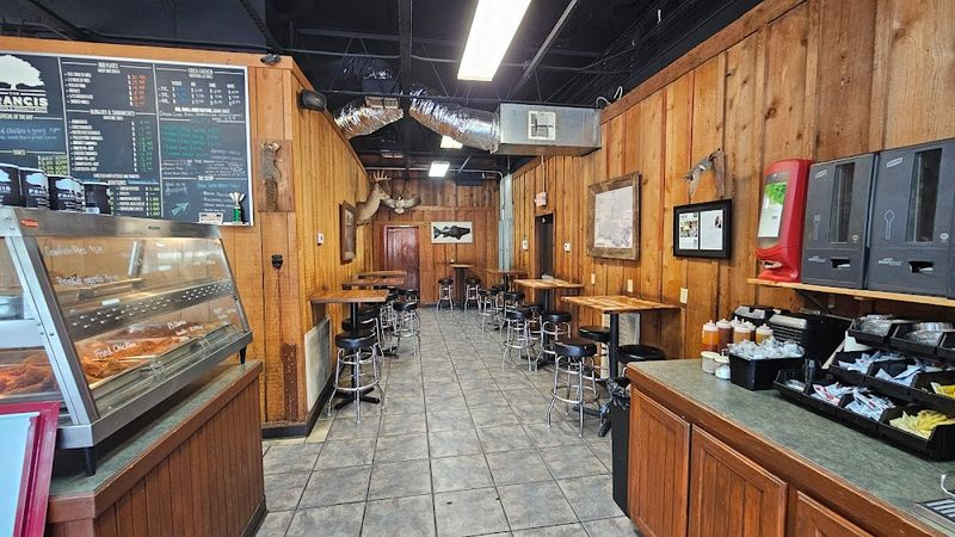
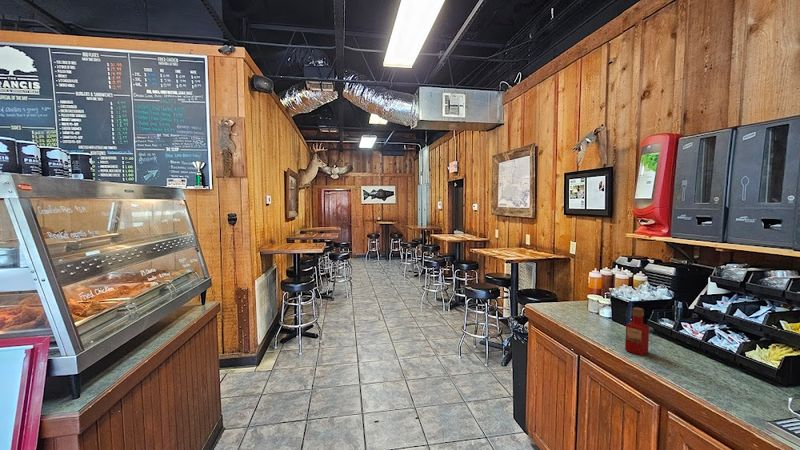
+ tabasco sauce [624,306,650,356]
